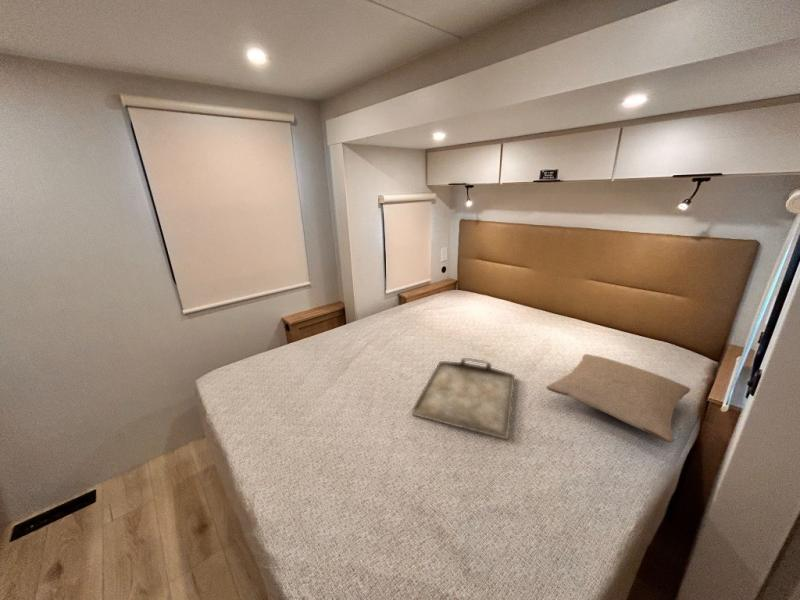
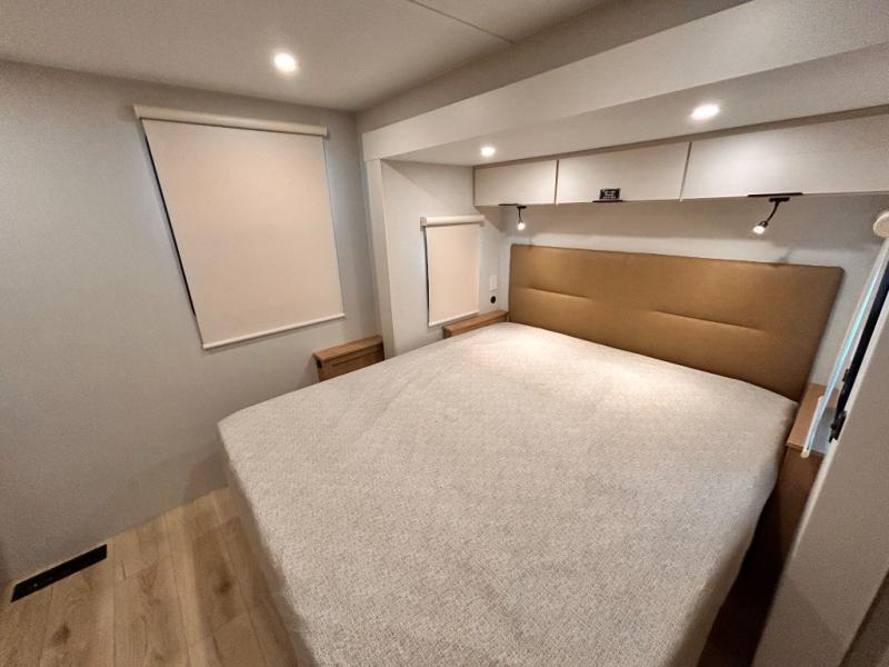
- pillow [545,353,692,443]
- serving tray [411,357,516,441]
